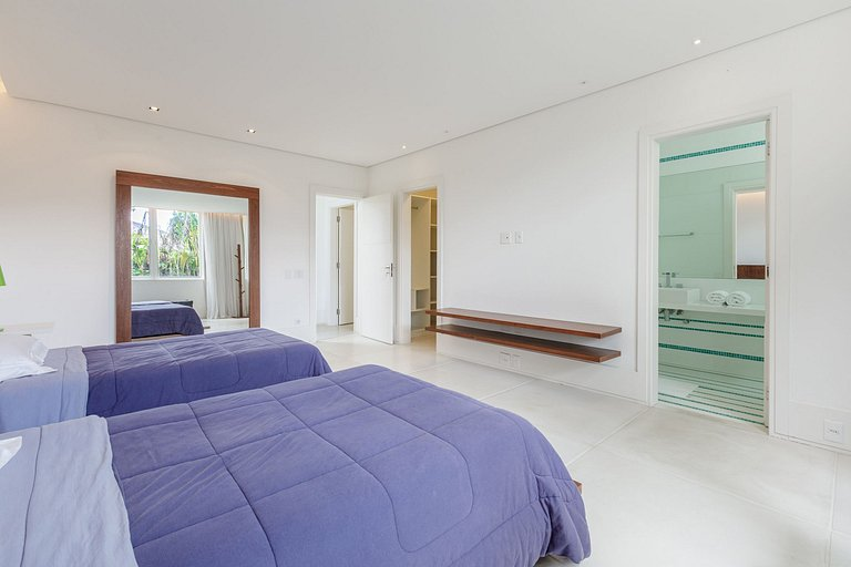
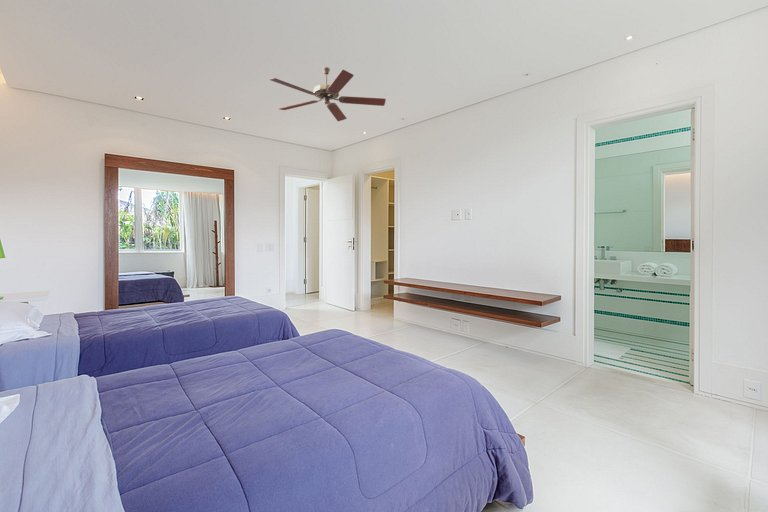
+ ceiling fan [268,66,387,122]
